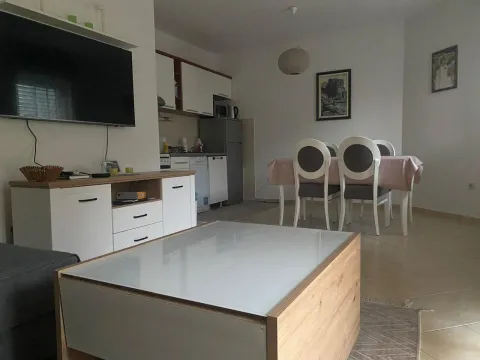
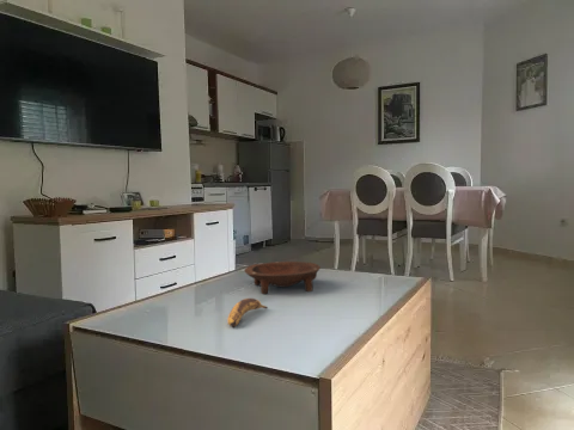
+ bowl [243,260,322,295]
+ banana [226,297,269,327]
